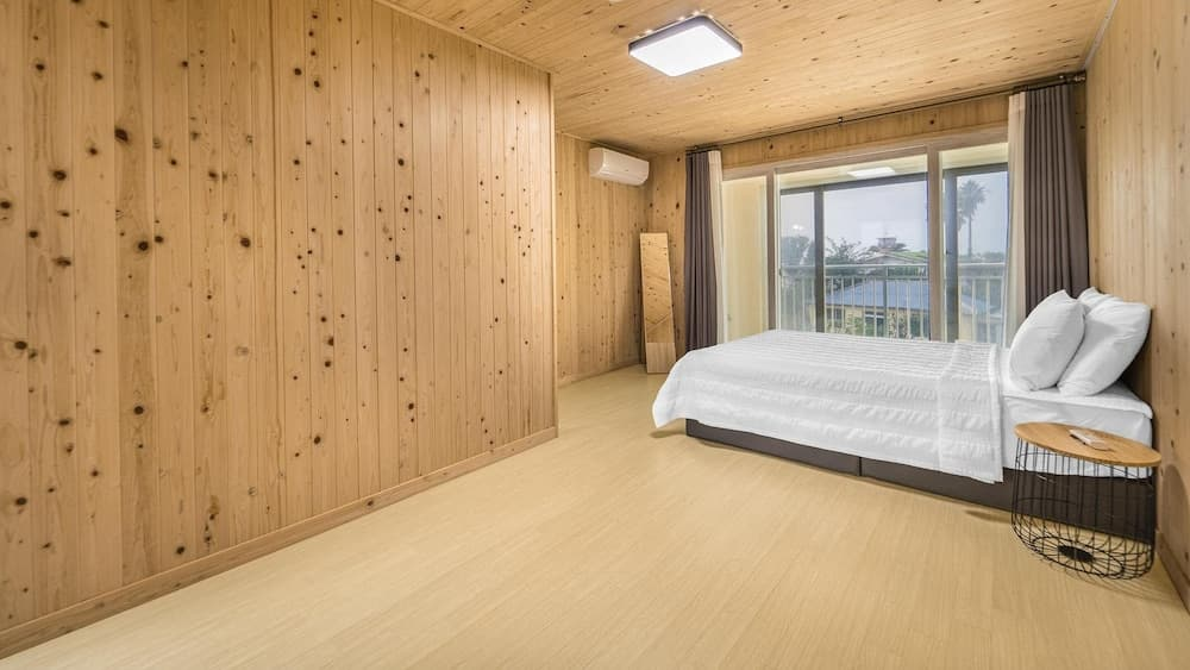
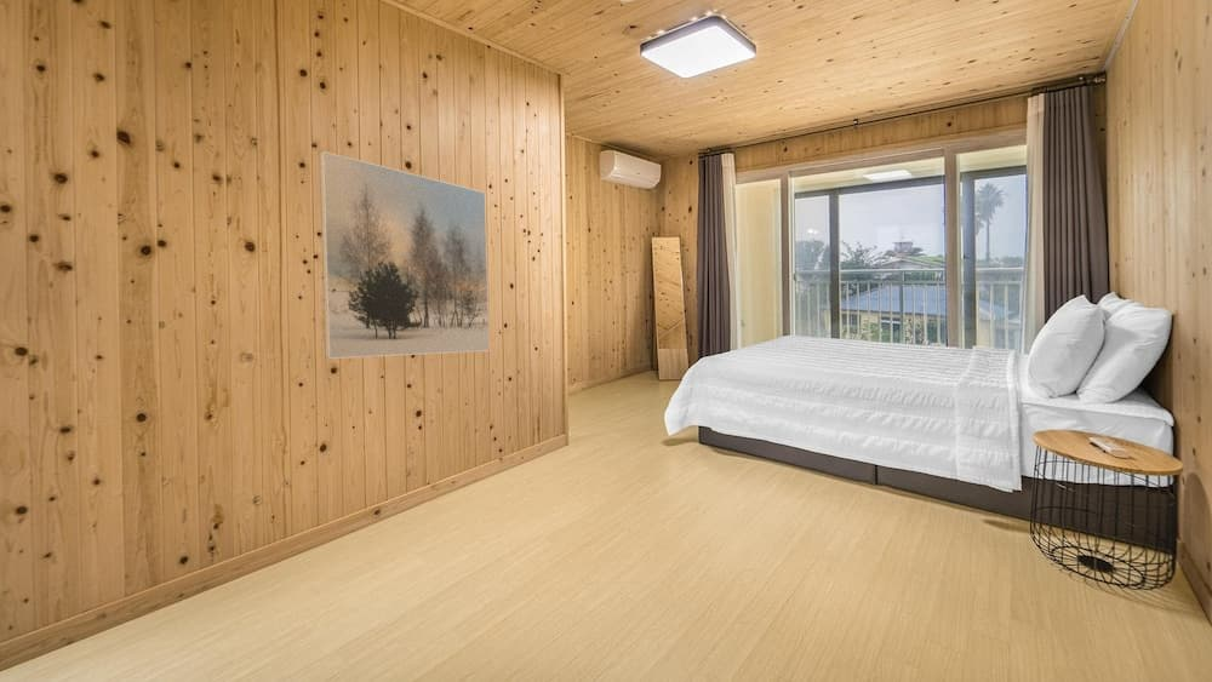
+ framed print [319,150,491,360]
